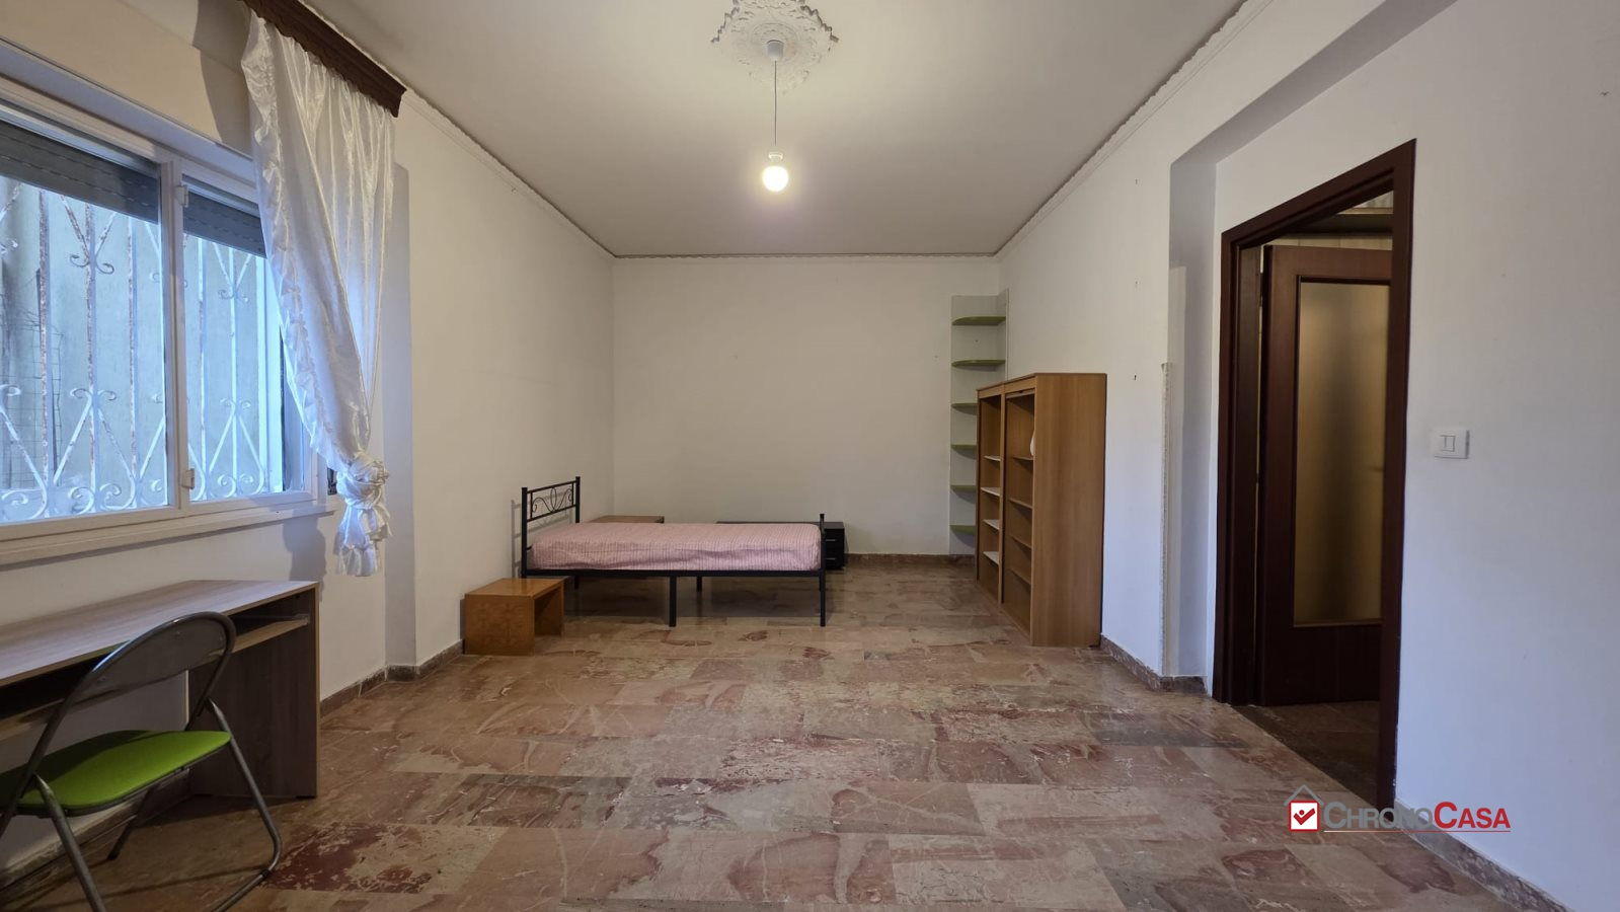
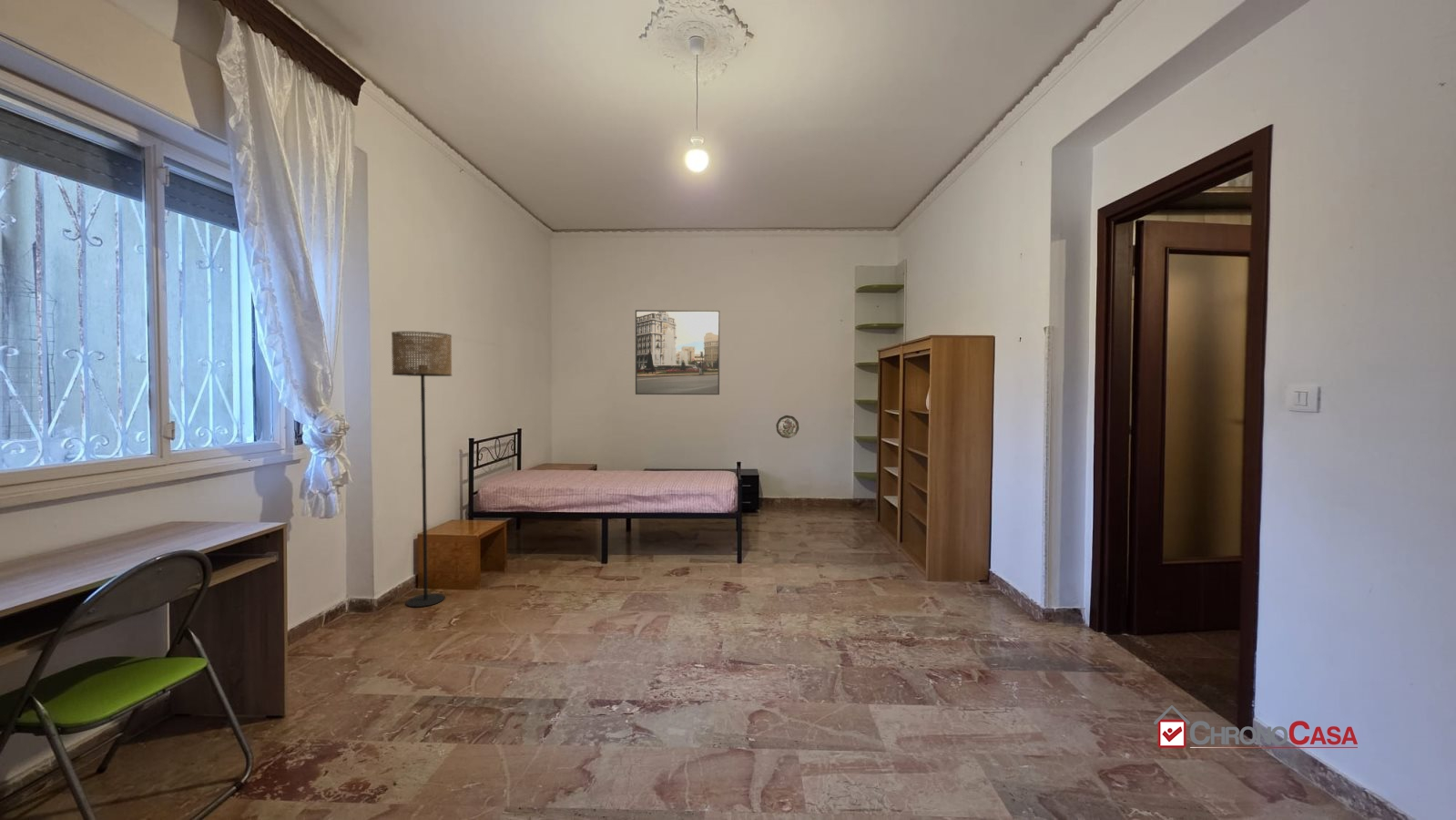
+ decorative plate [775,415,799,439]
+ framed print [635,309,720,395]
+ floor lamp [391,331,453,608]
